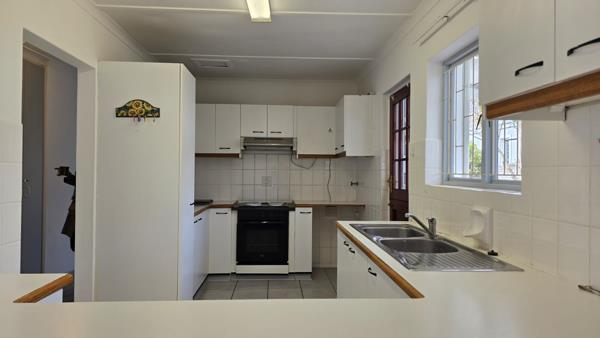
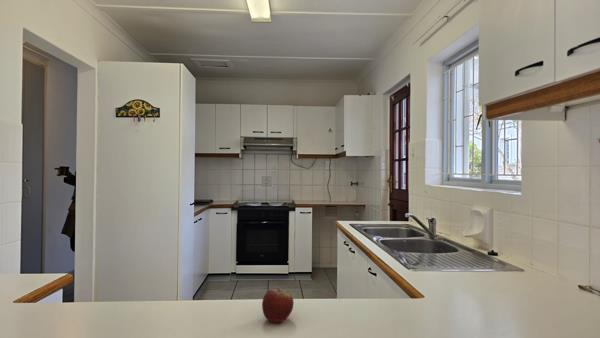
+ fruit [261,287,295,323]
